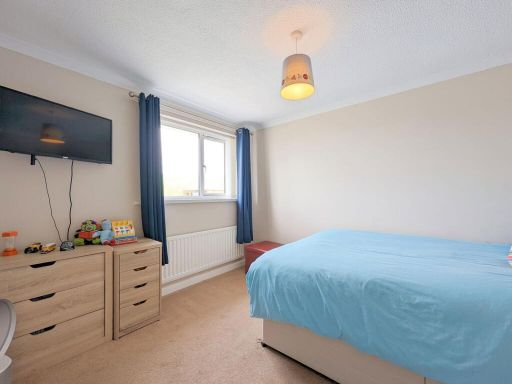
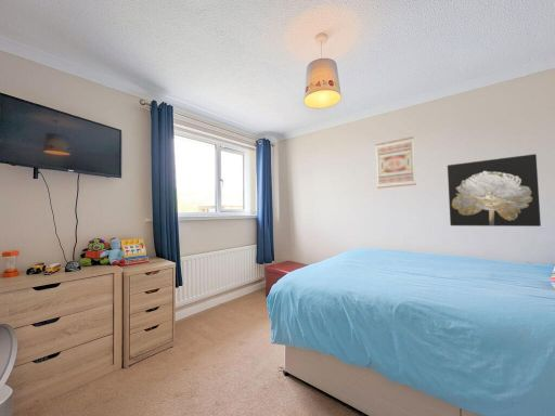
+ wall art [374,135,417,190]
+ wall art [447,153,542,227]
